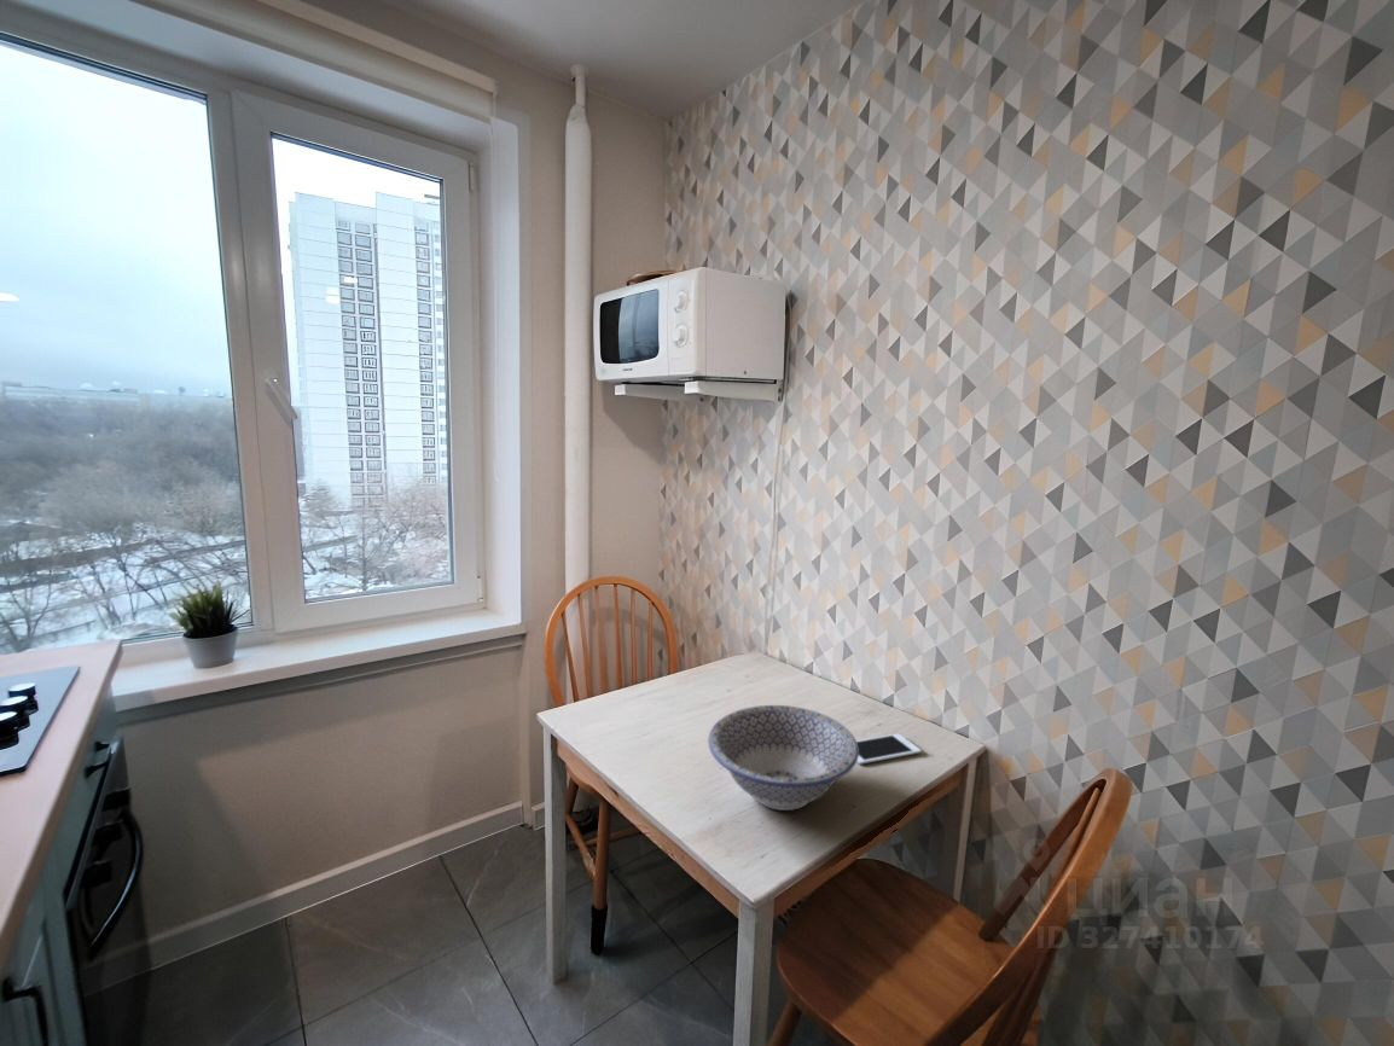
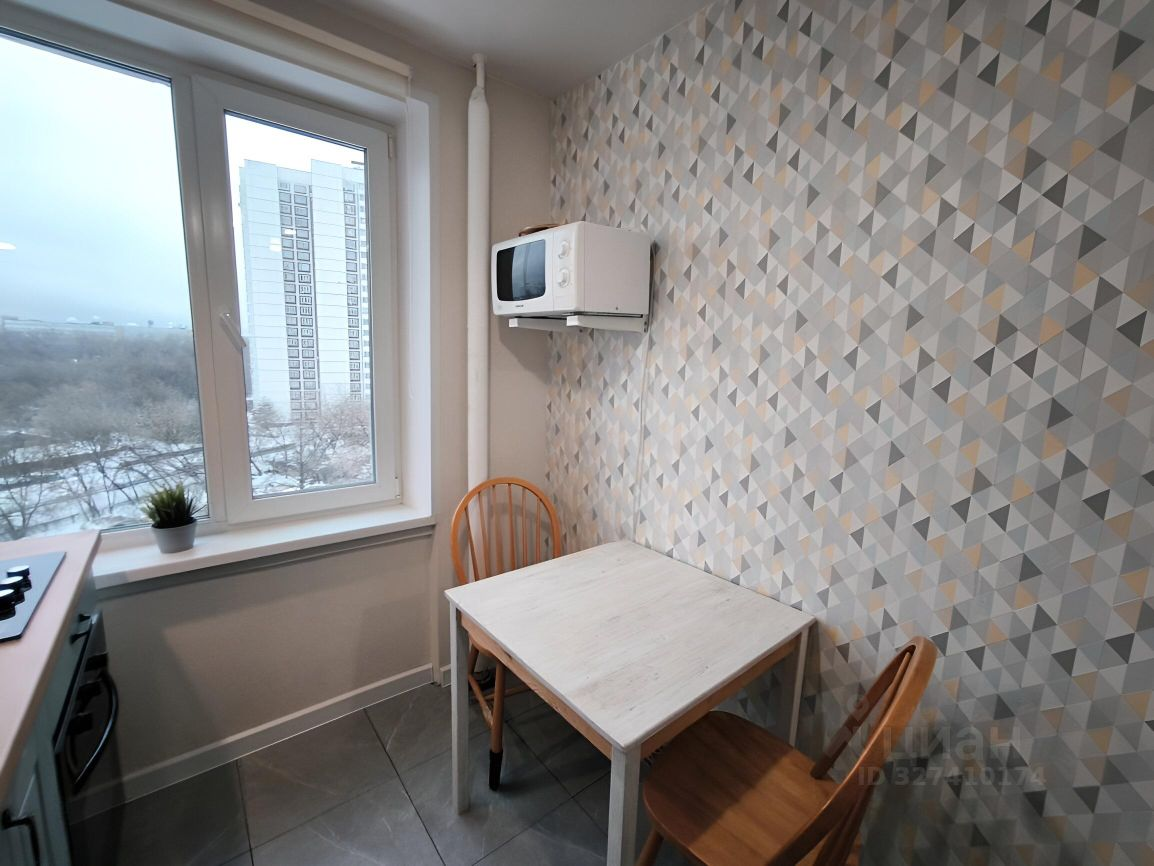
- cell phone [856,733,923,766]
- bowl [707,704,859,812]
